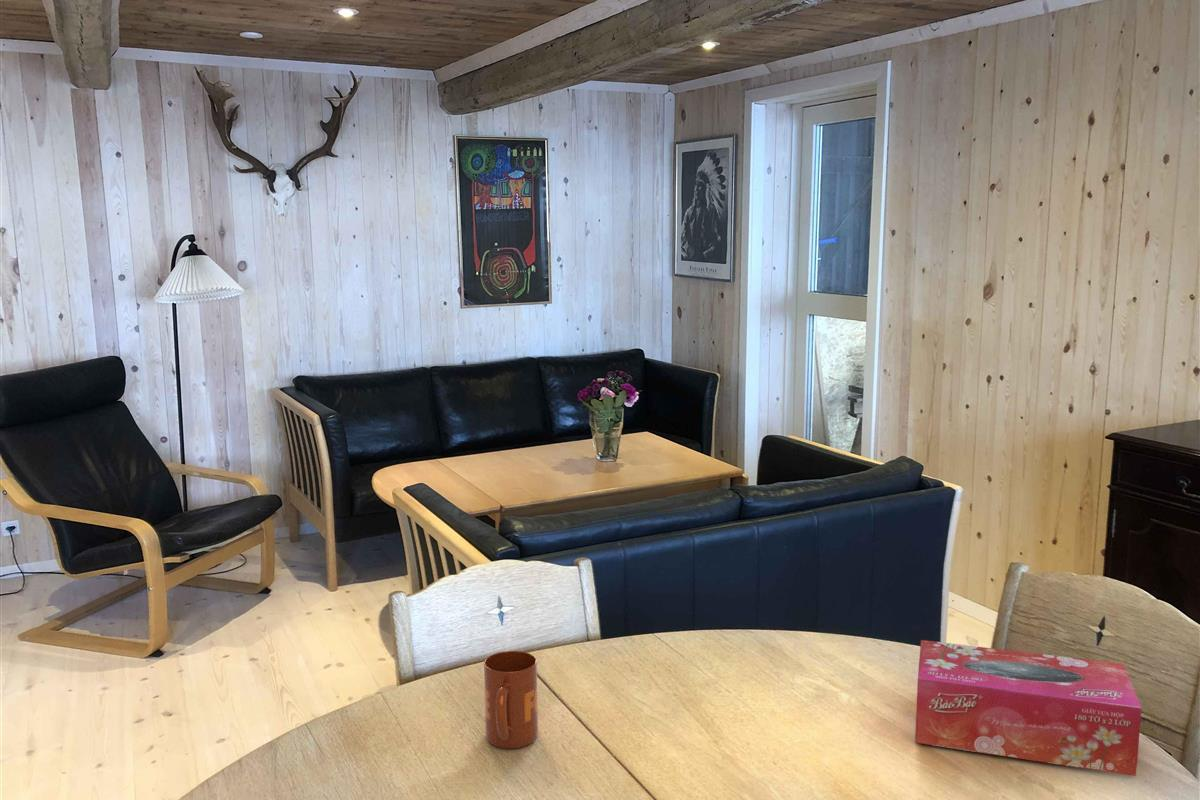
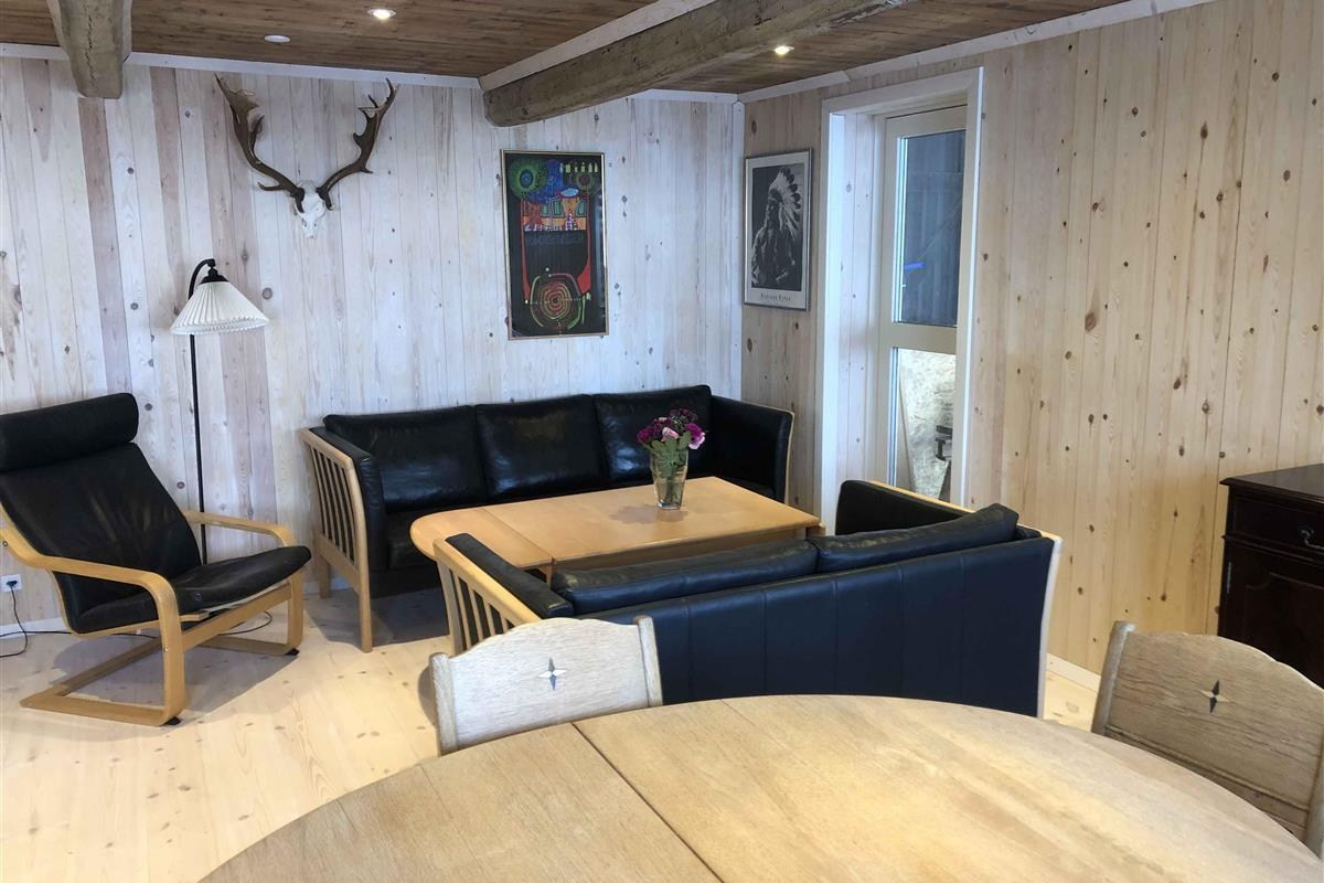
- mug [483,650,539,749]
- tissue box [914,639,1142,777]
